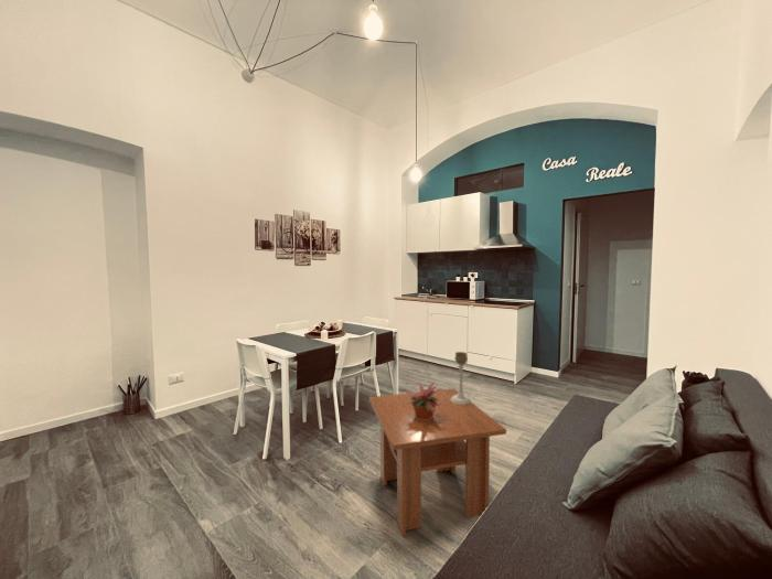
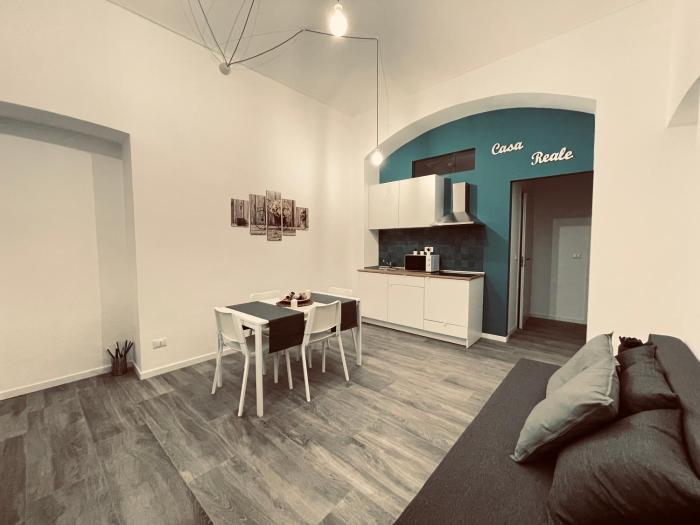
- coffee table [368,387,507,537]
- potted plant [404,380,443,420]
- candle holder [451,351,472,405]
